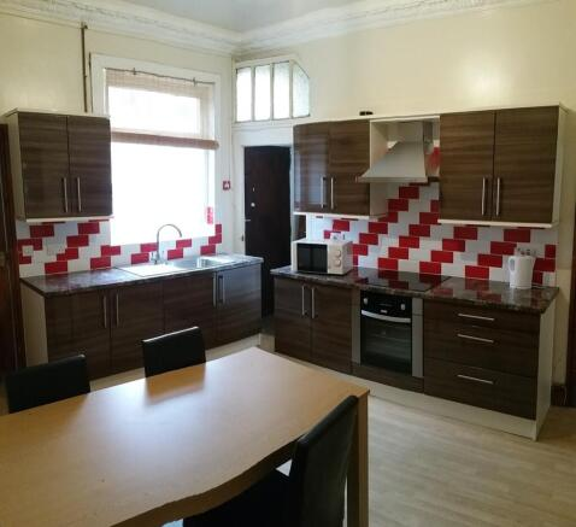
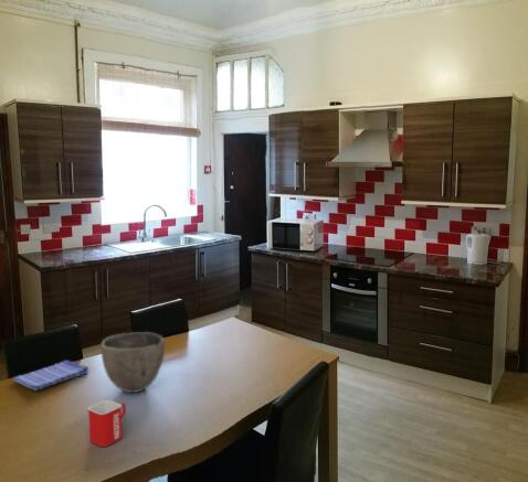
+ mug [86,399,127,448]
+ dish towel [11,360,89,392]
+ bowl [101,331,166,394]
